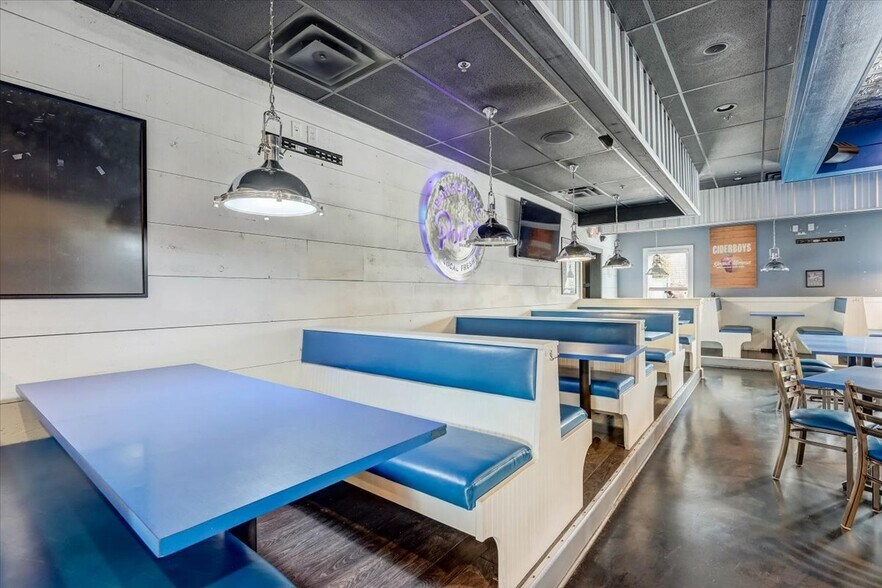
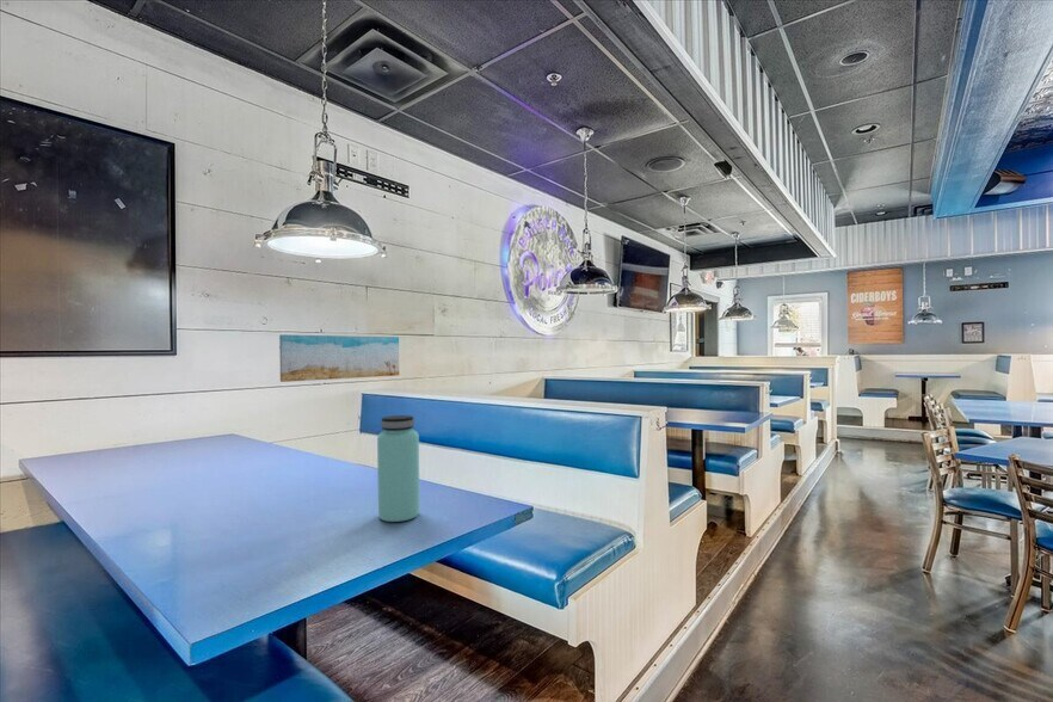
+ bottle [376,414,420,523]
+ wall art [278,333,400,383]
